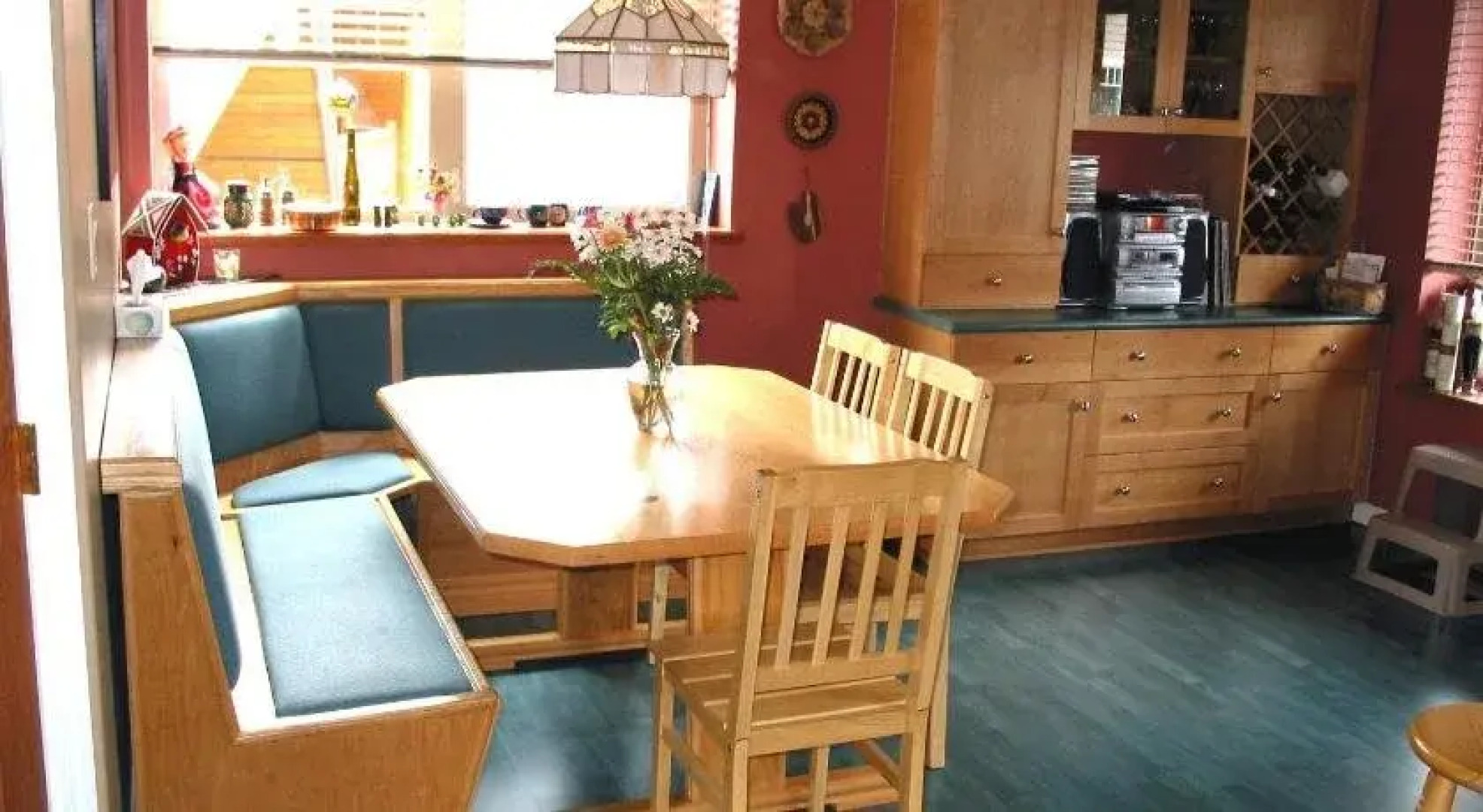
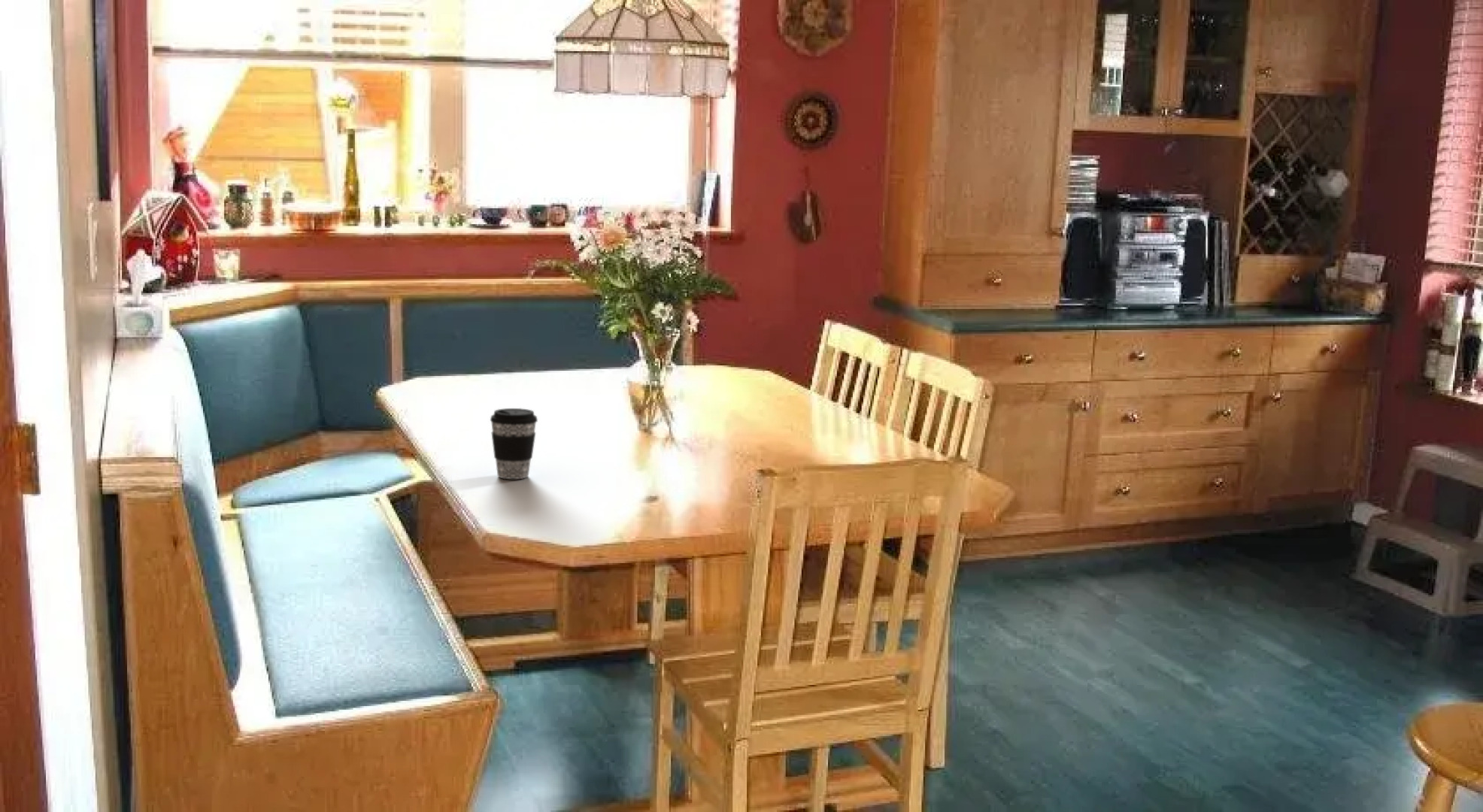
+ coffee cup [490,408,538,480]
